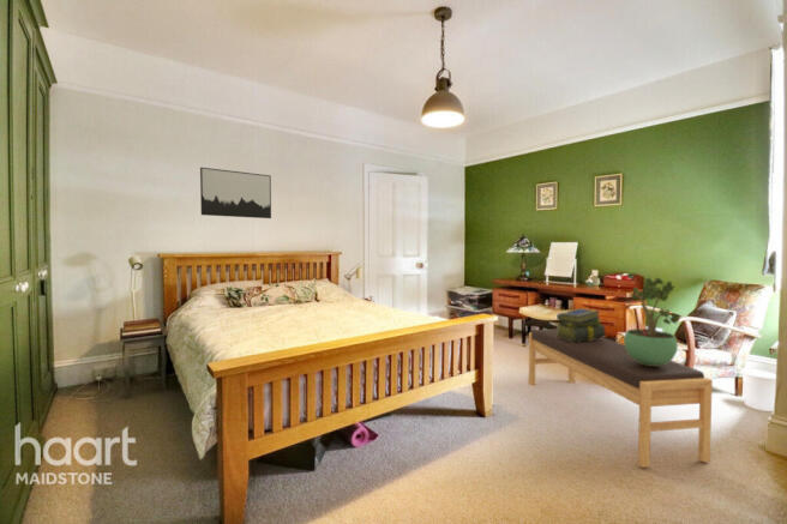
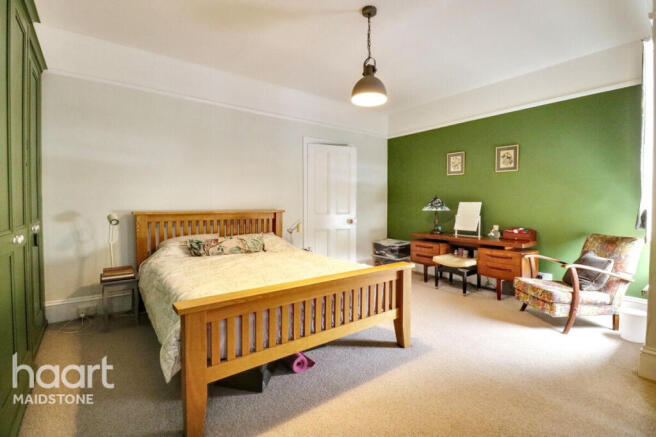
- wall art [199,167,272,219]
- bench [528,327,714,469]
- potted plant [623,276,681,366]
- stack of books [554,307,607,342]
